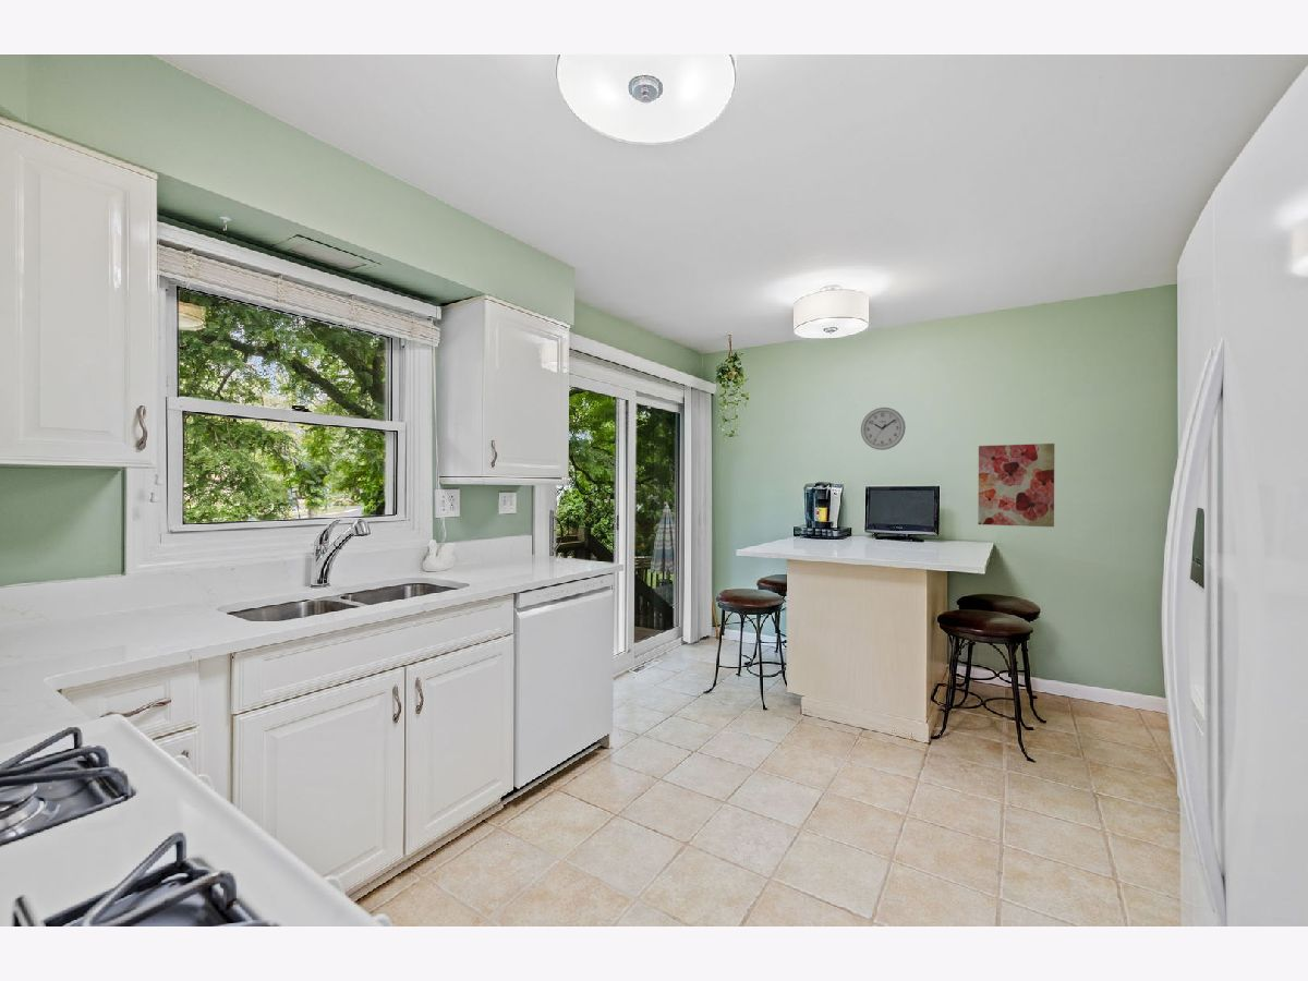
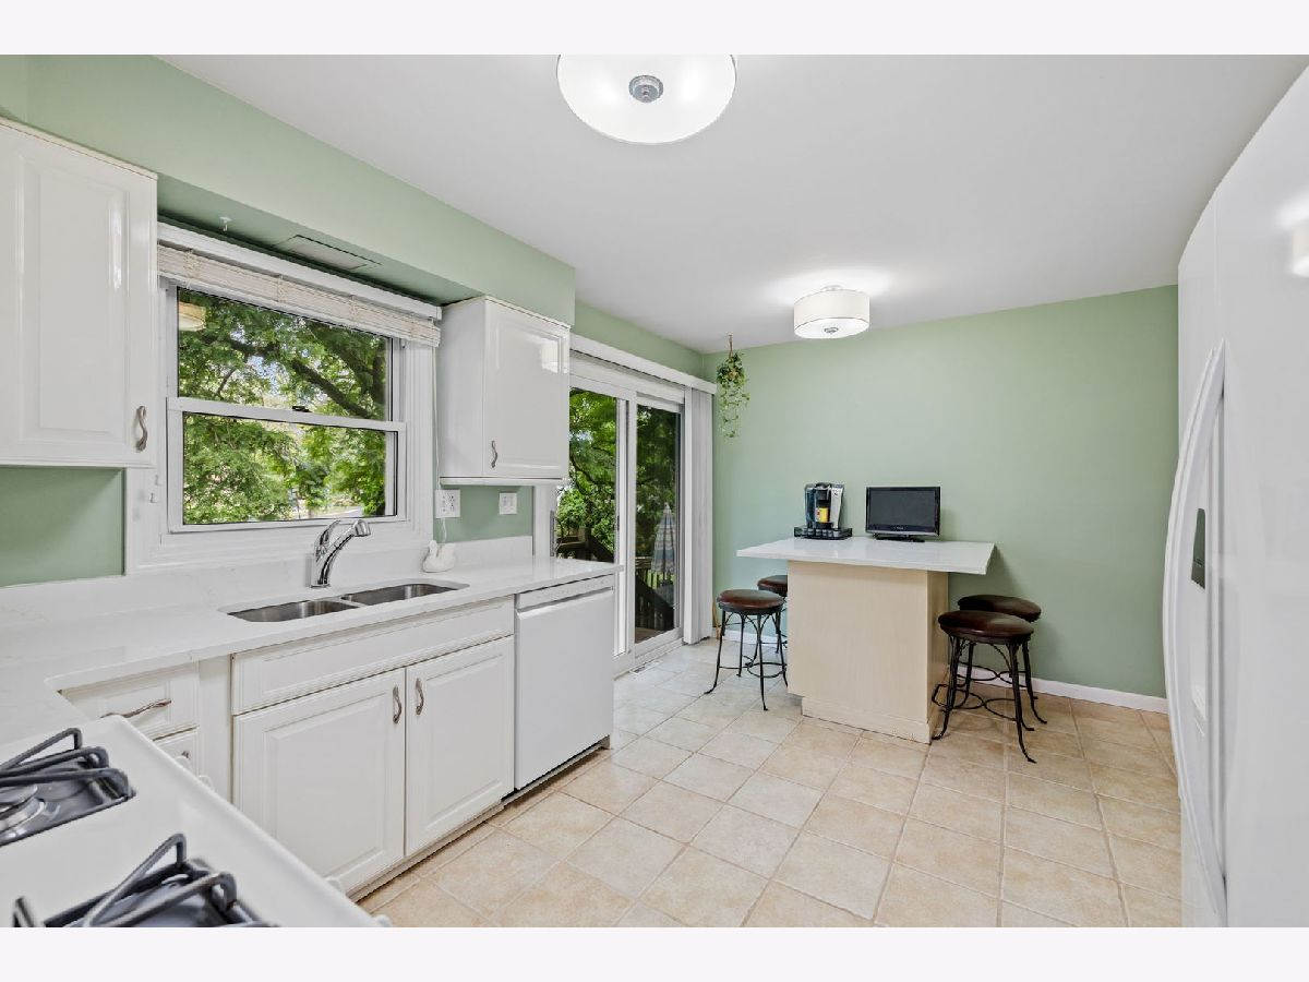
- wall clock [860,407,907,451]
- wall art [977,443,1055,528]
